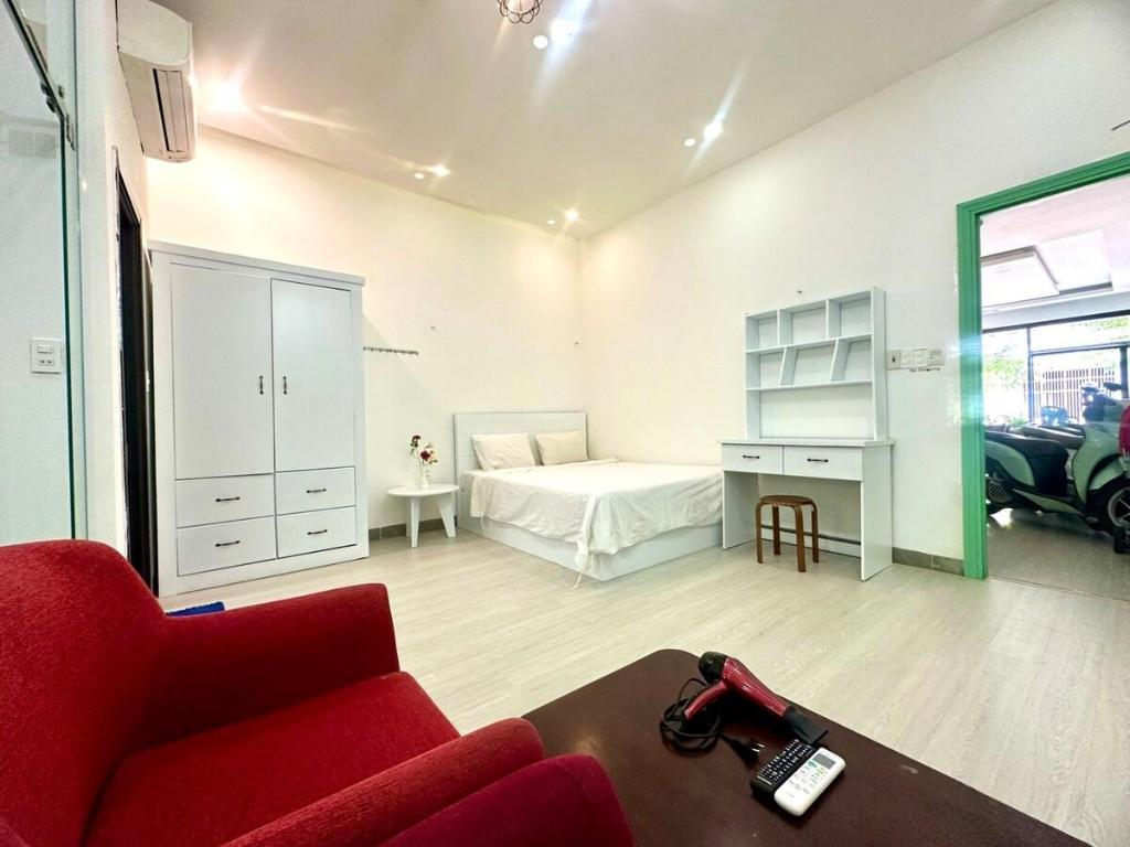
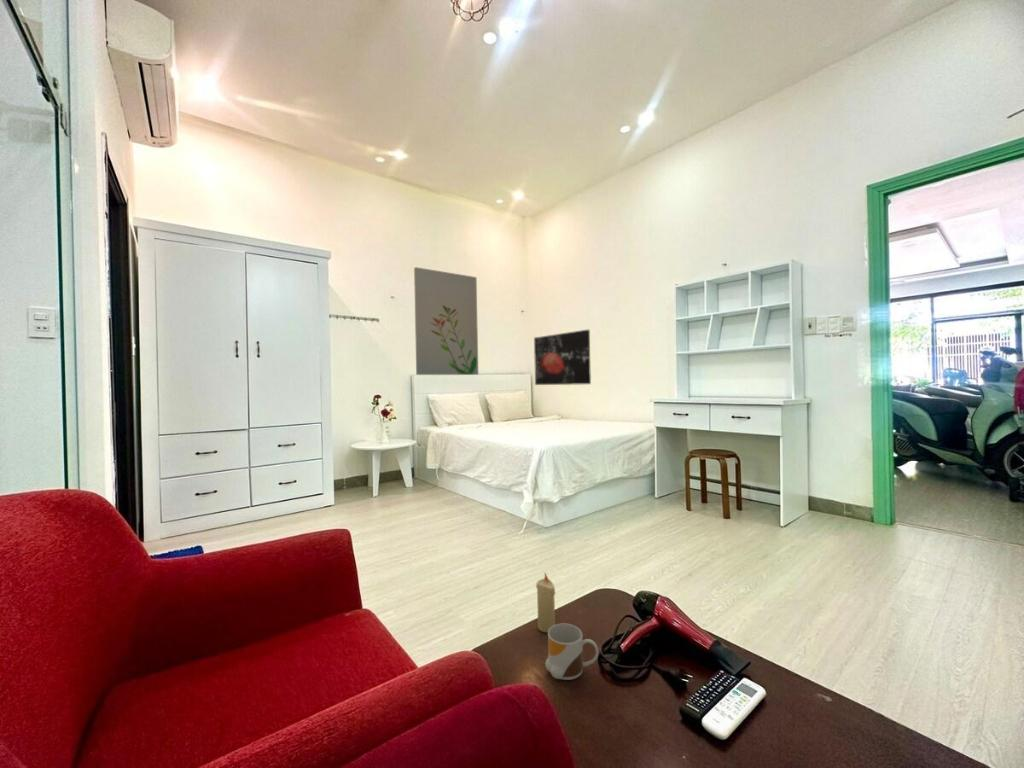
+ wall art [533,329,592,386]
+ wall art [413,266,479,376]
+ mug [544,623,600,681]
+ candle [535,572,556,633]
